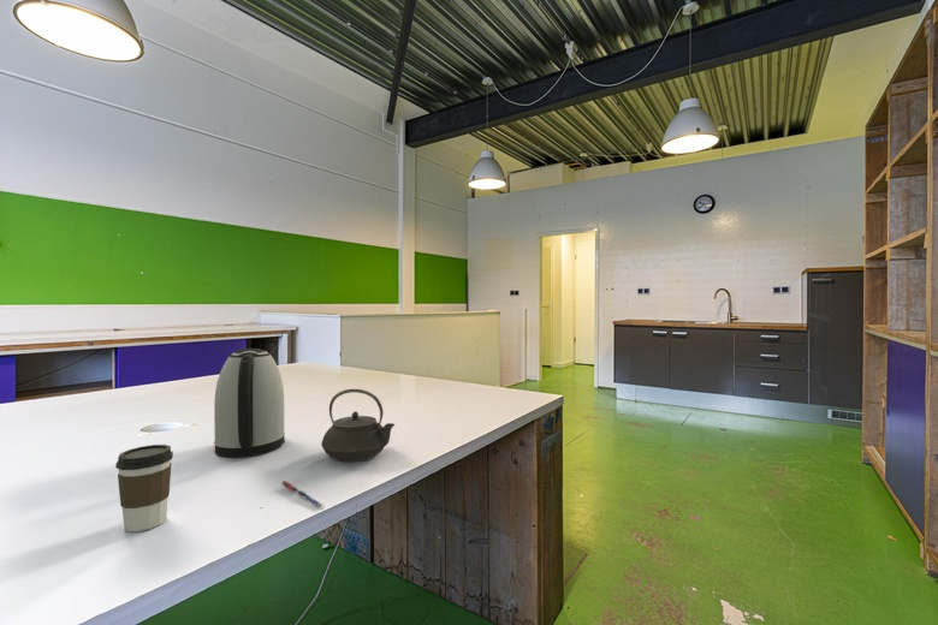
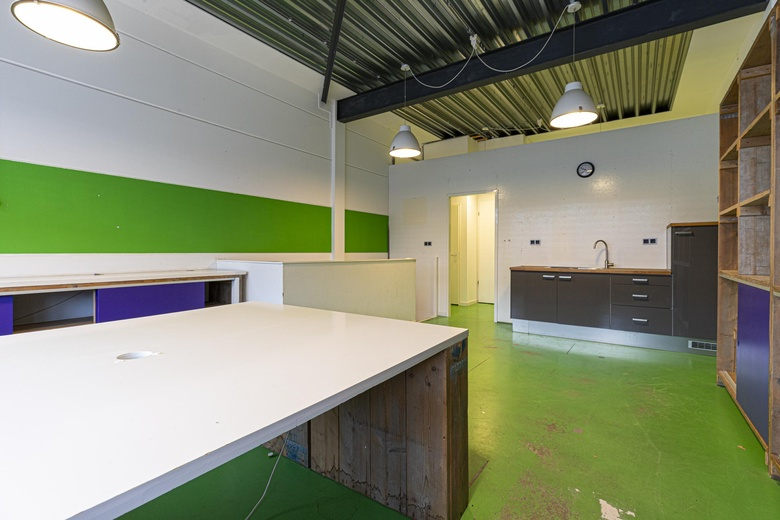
- coffee cup [114,444,174,532]
- kettle [213,347,286,458]
- pen [280,480,326,508]
- teapot [320,388,396,463]
